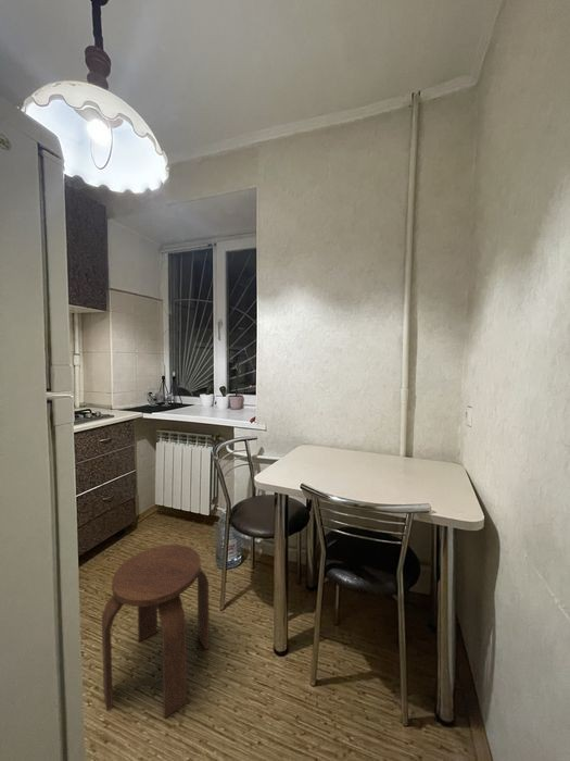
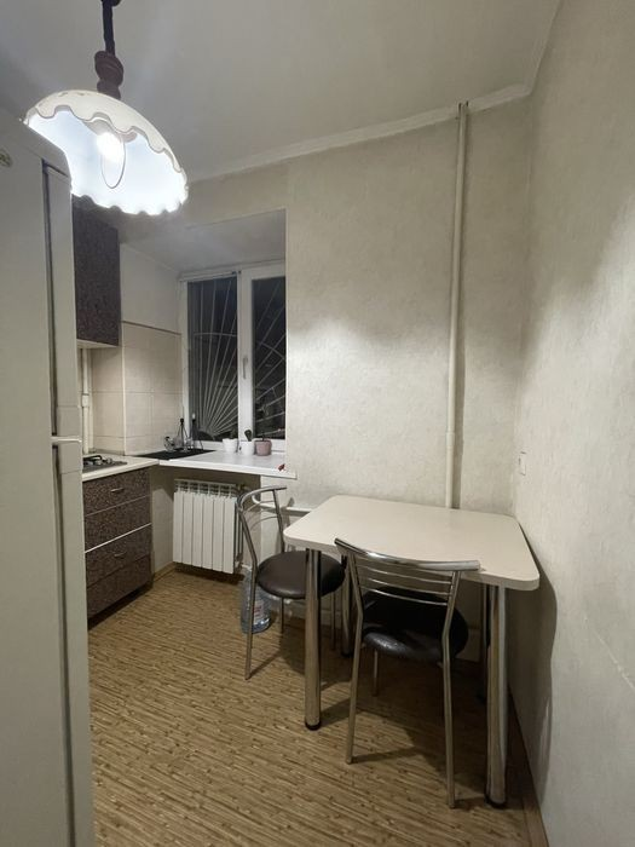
- stool [101,544,211,720]
